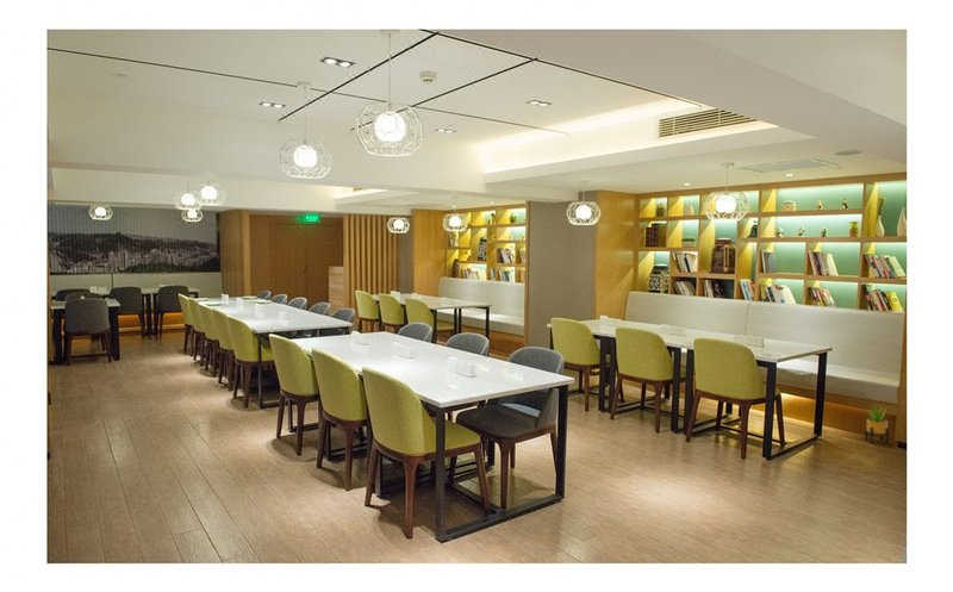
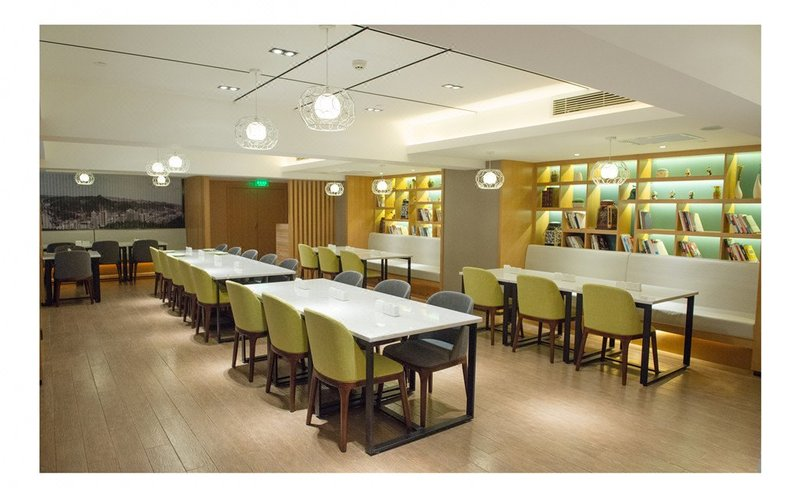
- potted plant [864,405,890,445]
